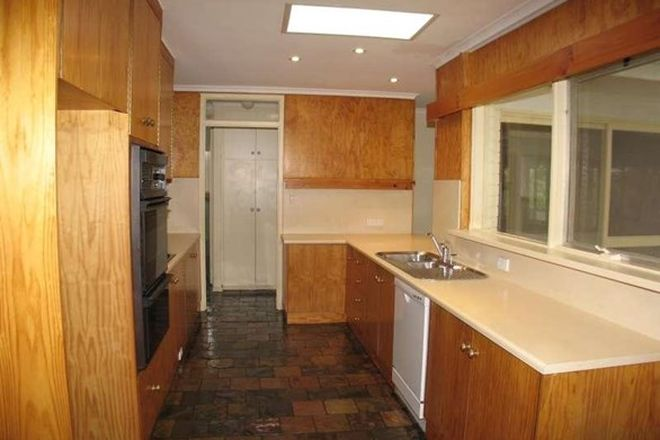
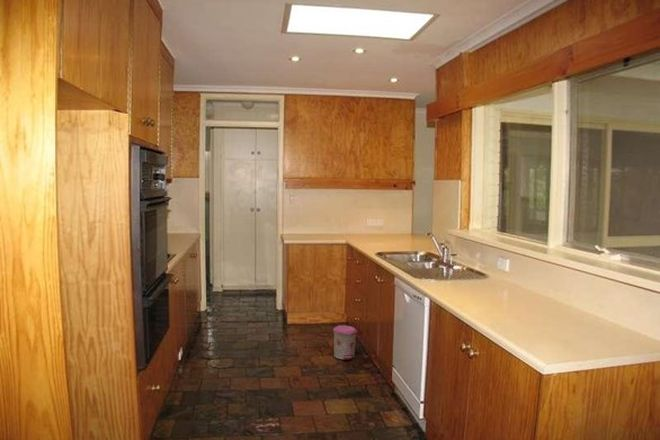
+ trash can [332,324,358,361]
